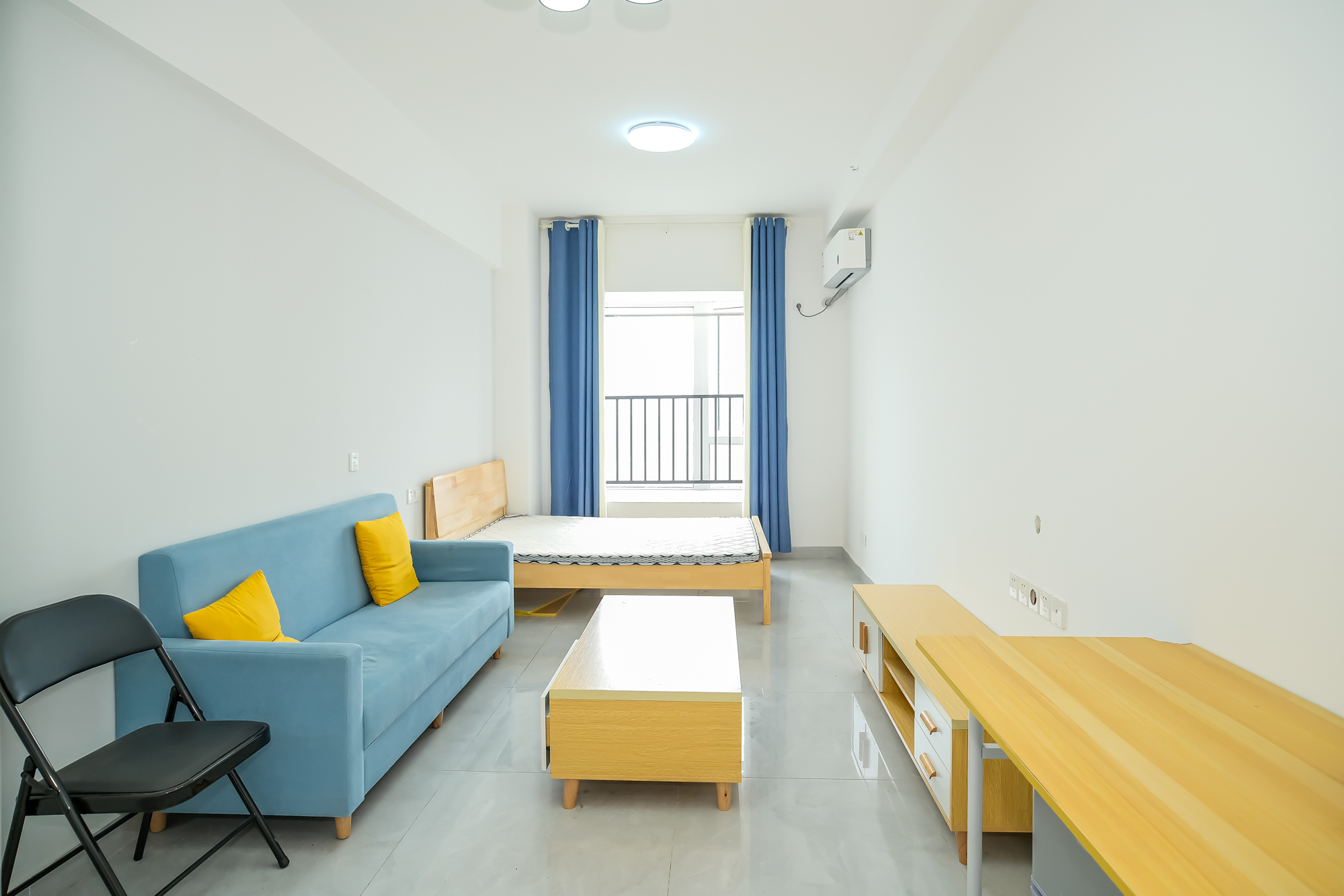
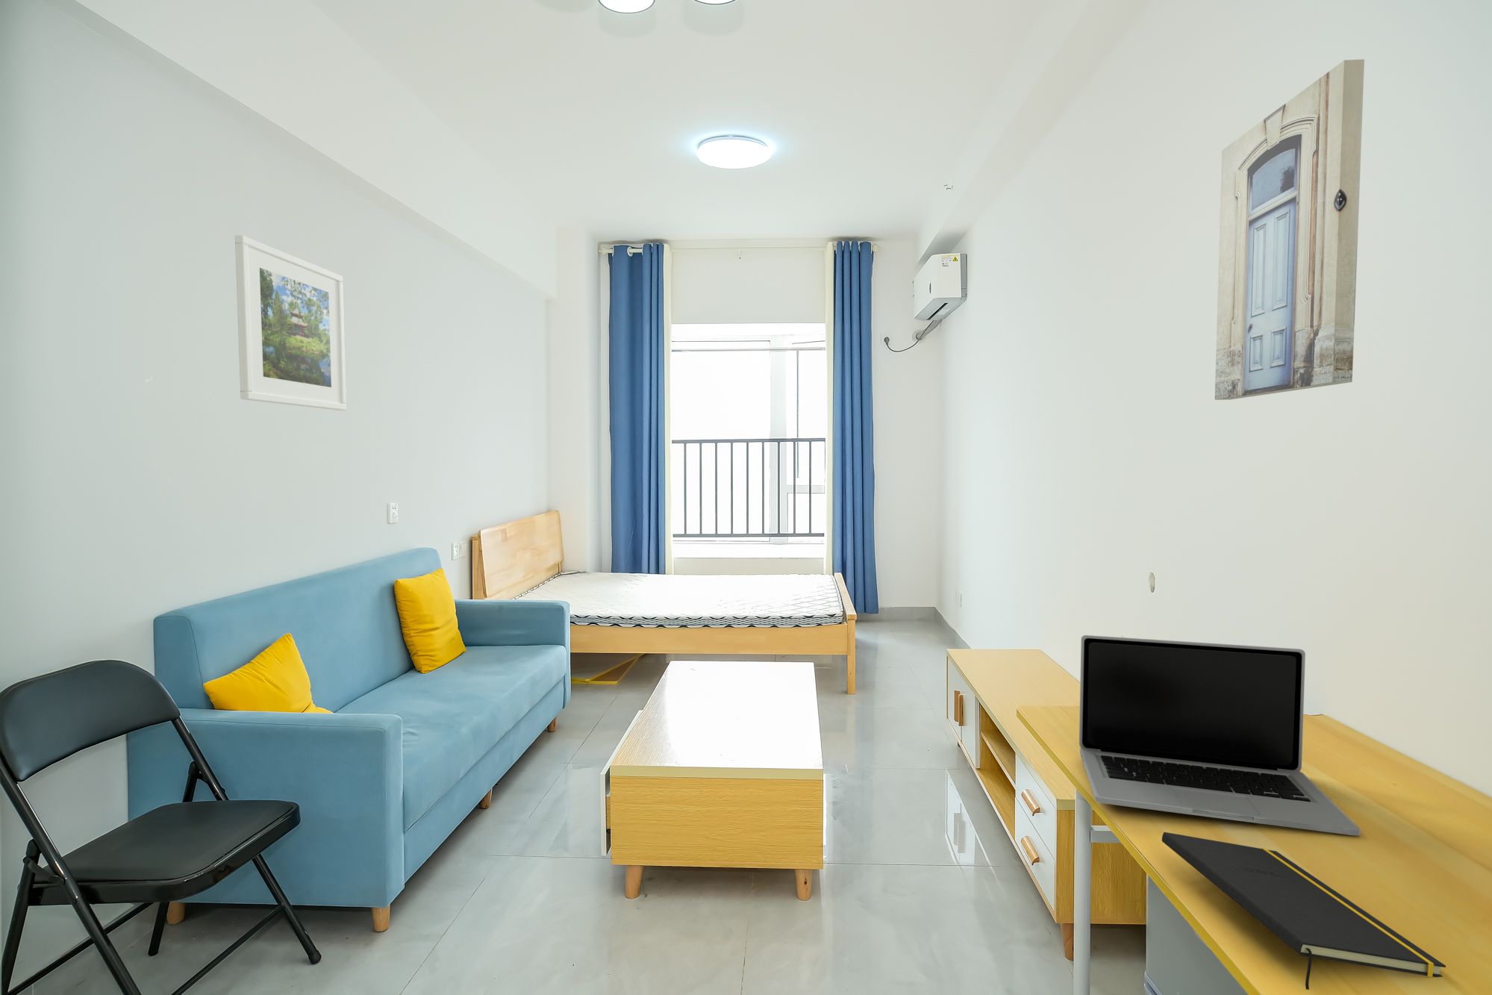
+ laptop [1079,634,1361,837]
+ notepad [1161,832,1446,991]
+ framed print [234,234,347,411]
+ wall art [1214,59,1365,401]
